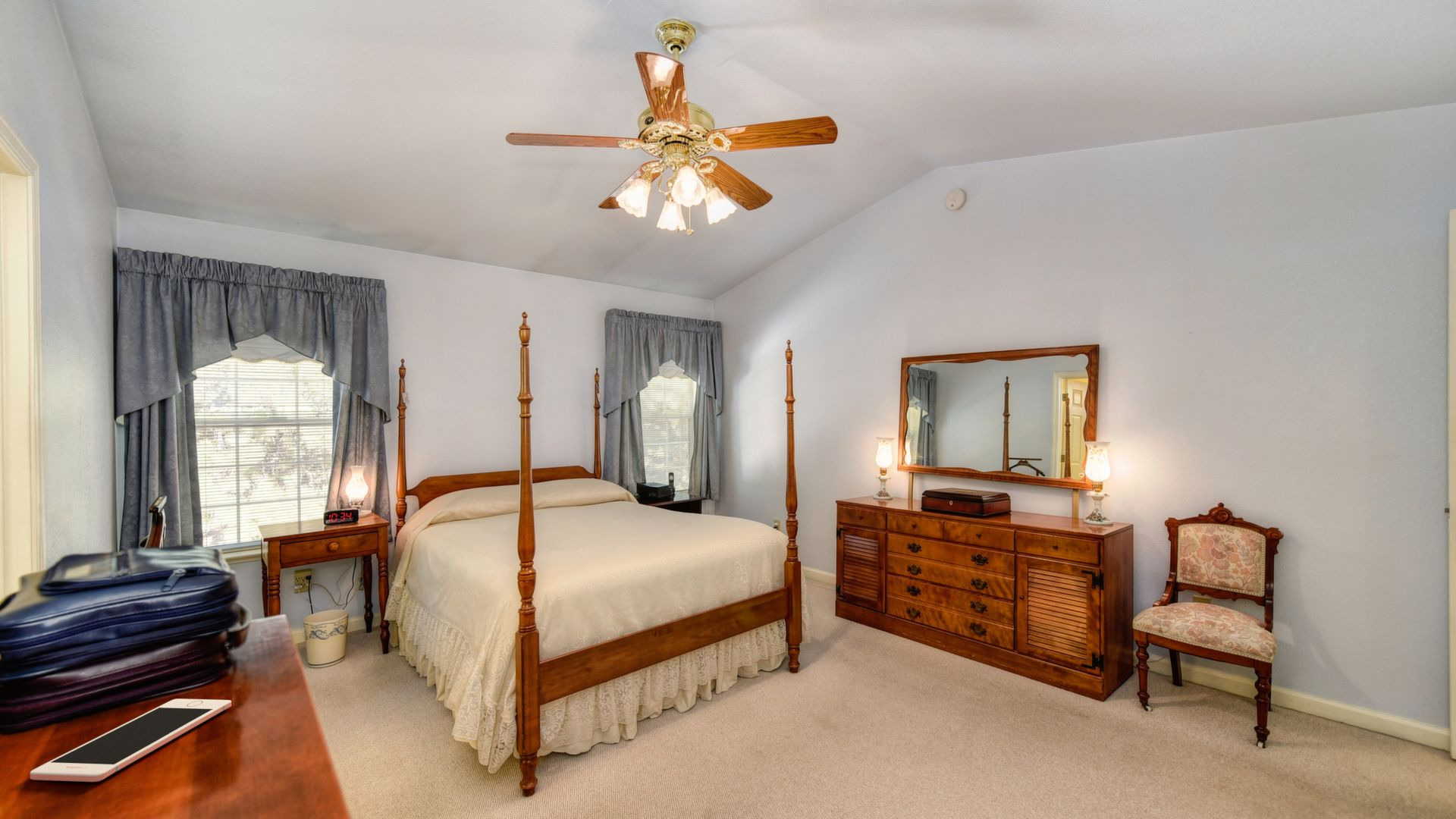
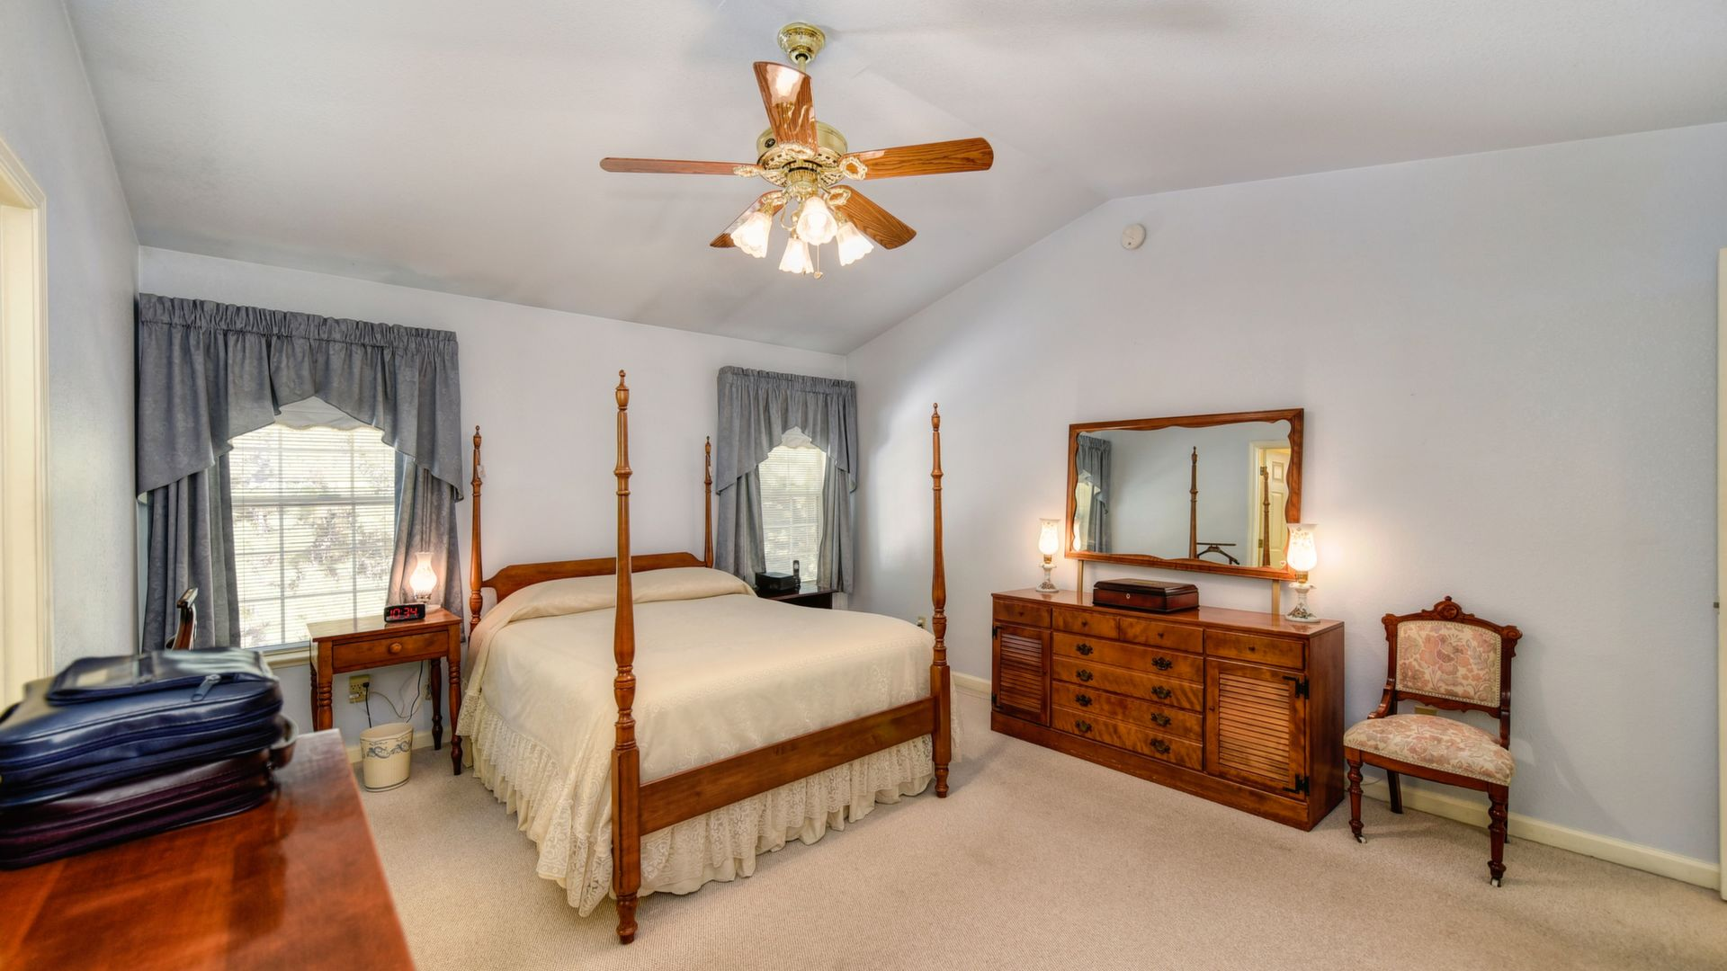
- cell phone [30,698,232,783]
